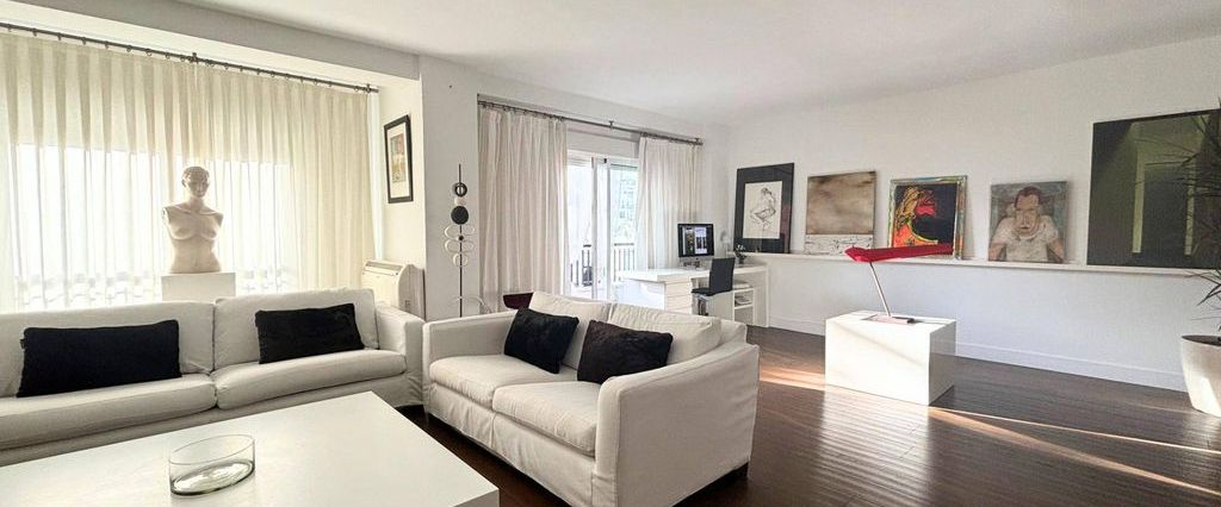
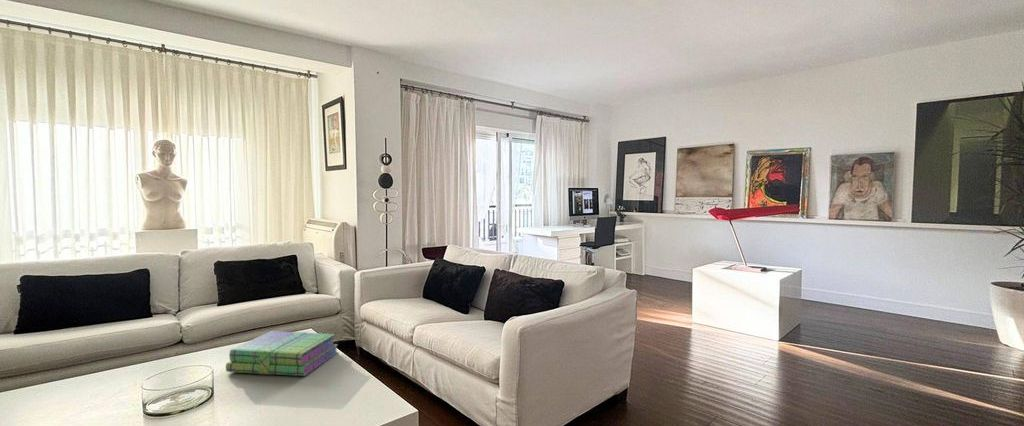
+ stack of books [225,330,339,377]
